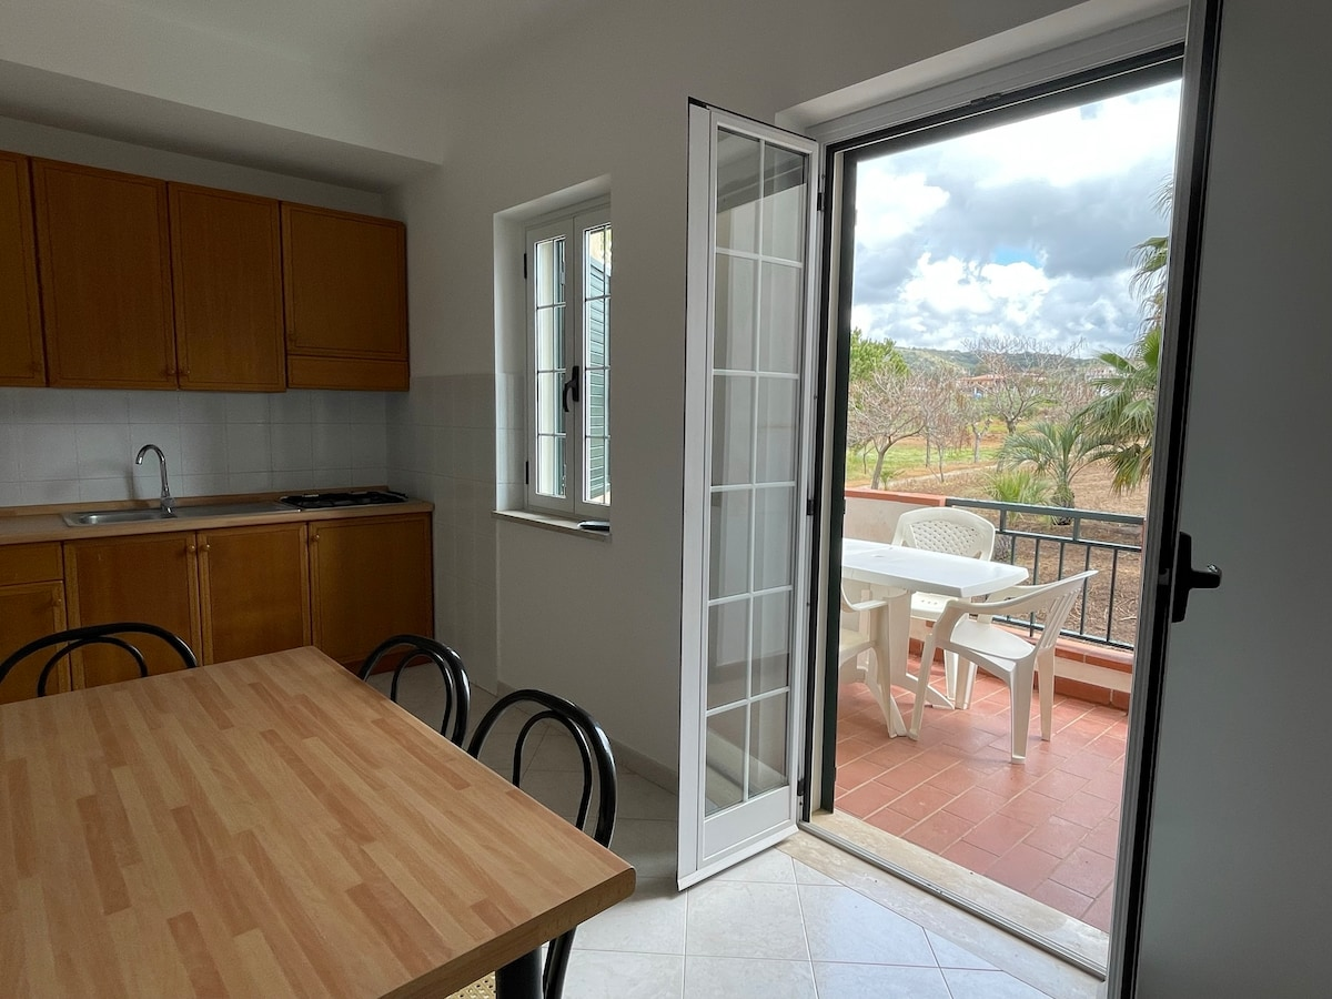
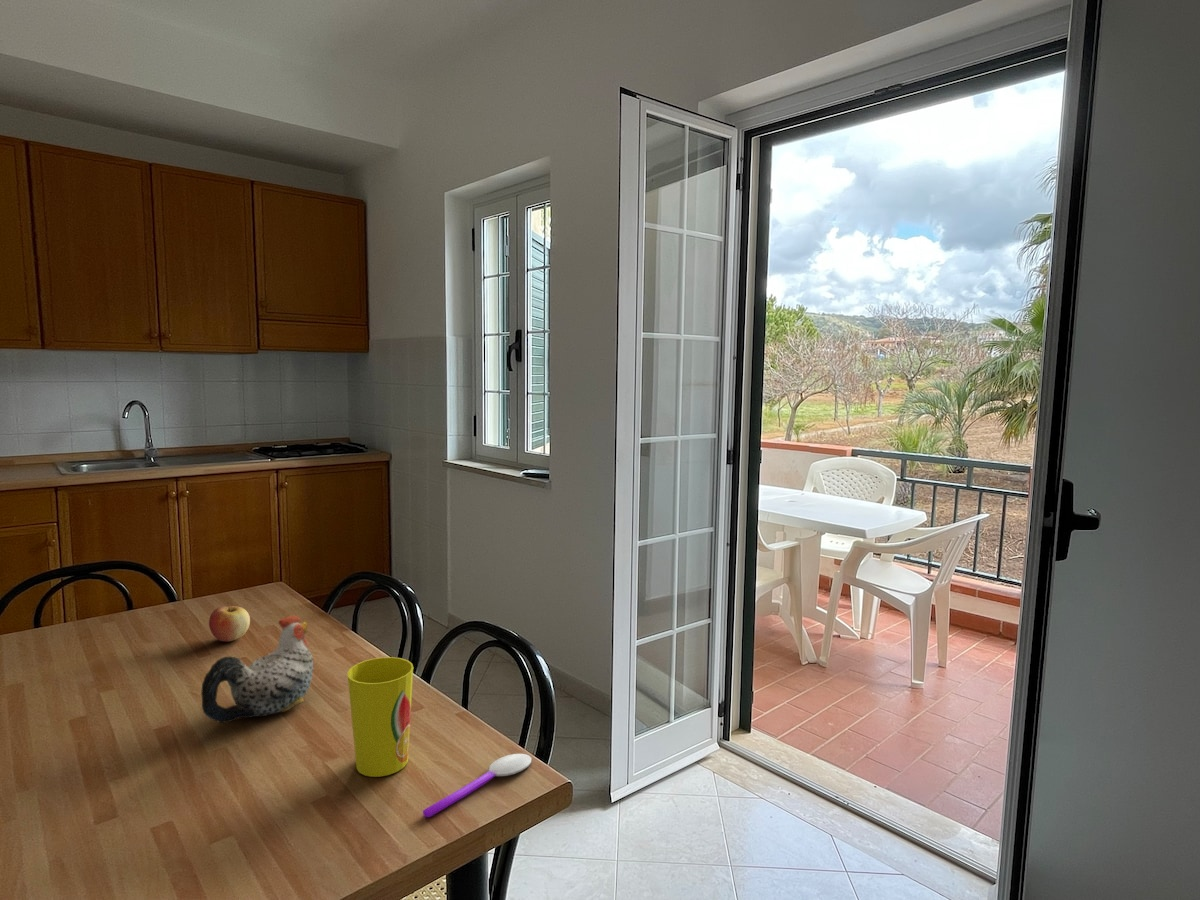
+ cup [346,656,414,778]
+ spoon [422,753,532,818]
+ chicken figurine [200,615,315,724]
+ apple [208,602,251,642]
